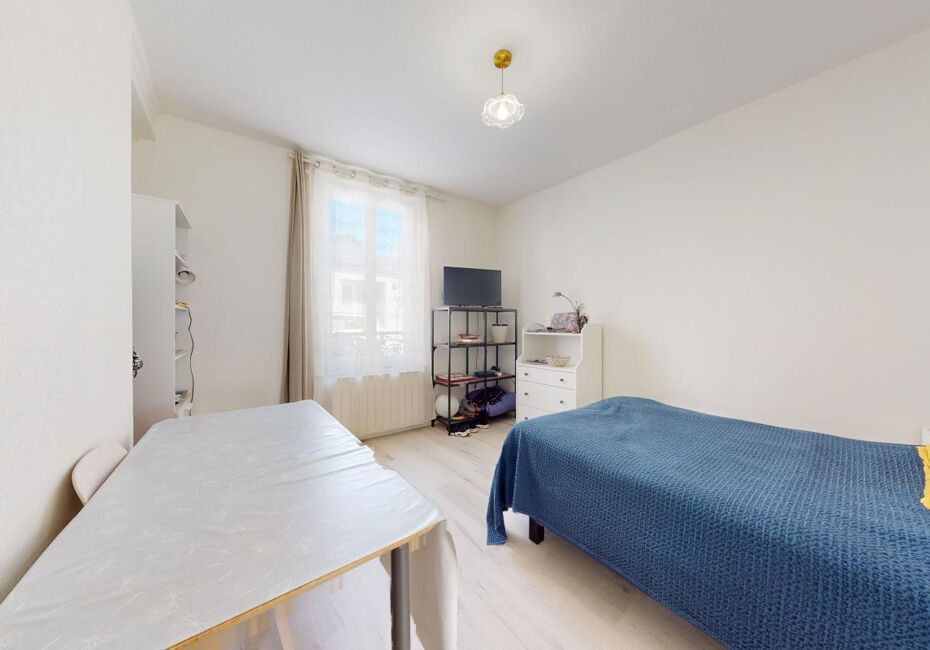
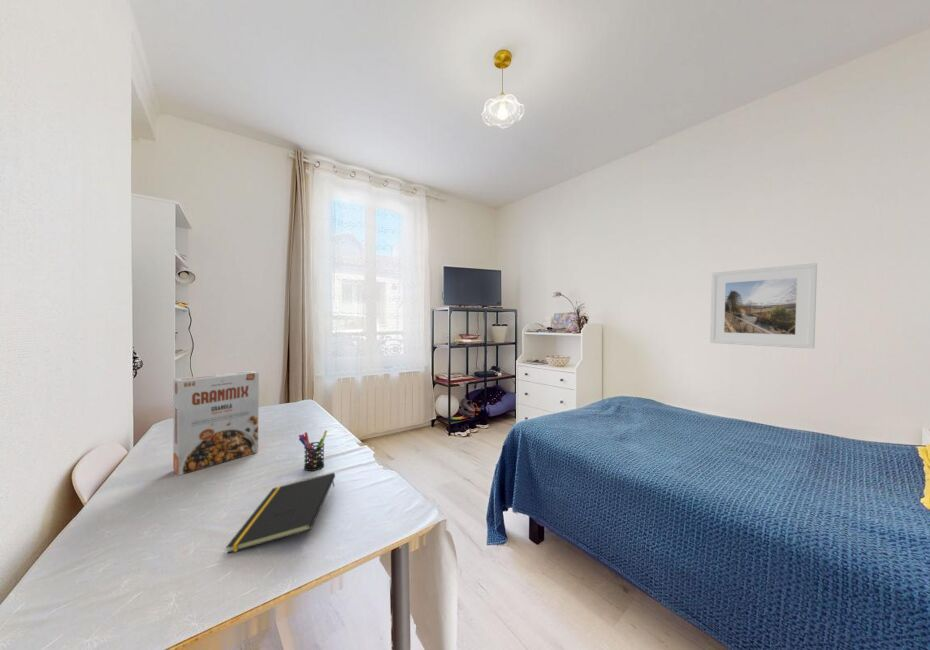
+ notepad [225,472,336,554]
+ pen holder [298,429,328,472]
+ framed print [709,262,818,350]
+ cereal box [172,370,260,477]
